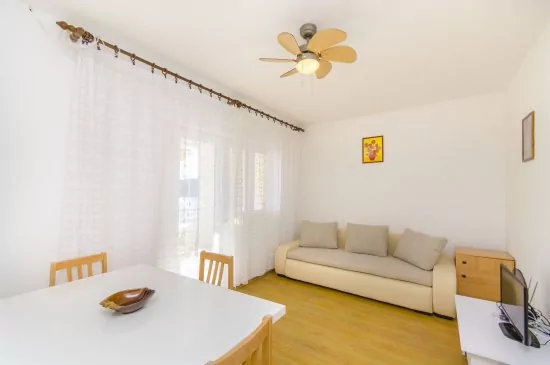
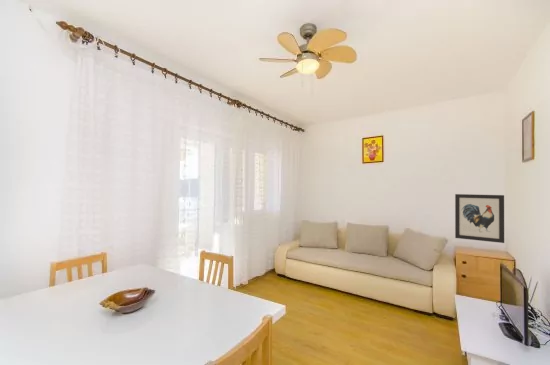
+ wall art [454,193,505,244]
